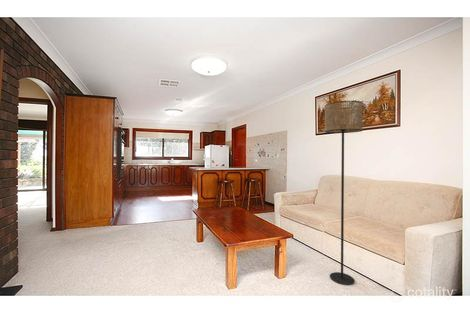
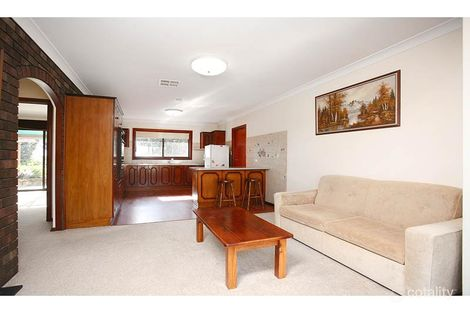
- floor lamp [324,100,364,286]
